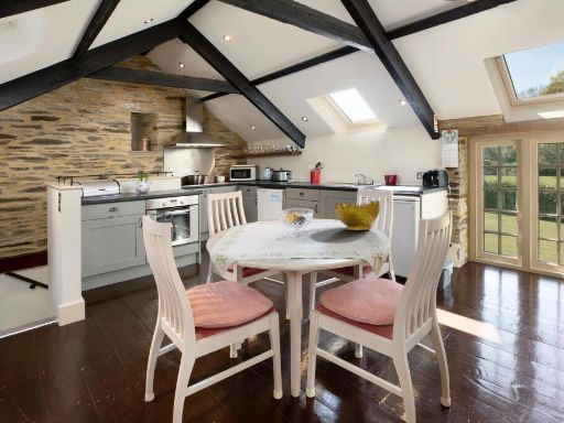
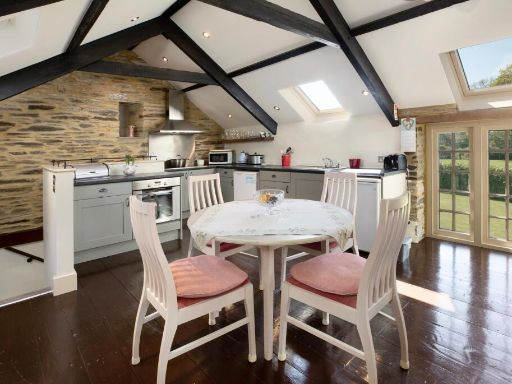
- decorative bowl [334,199,381,231]
